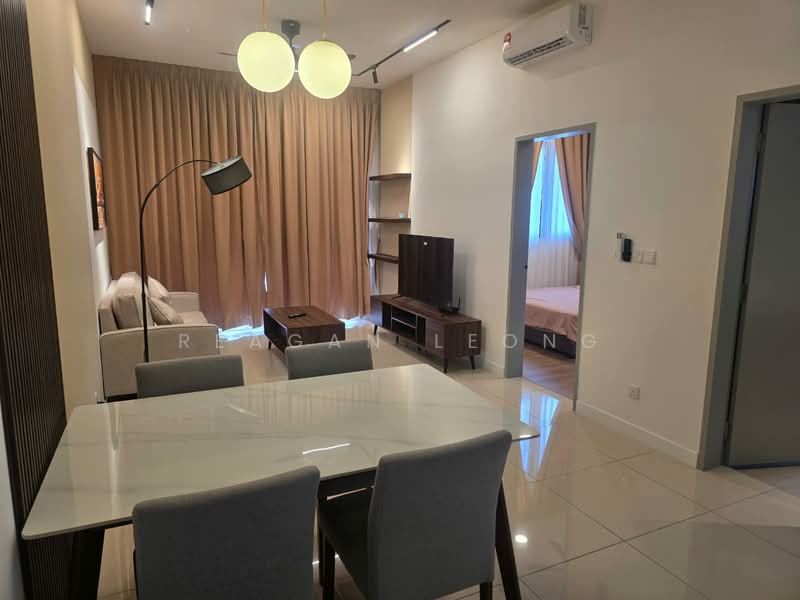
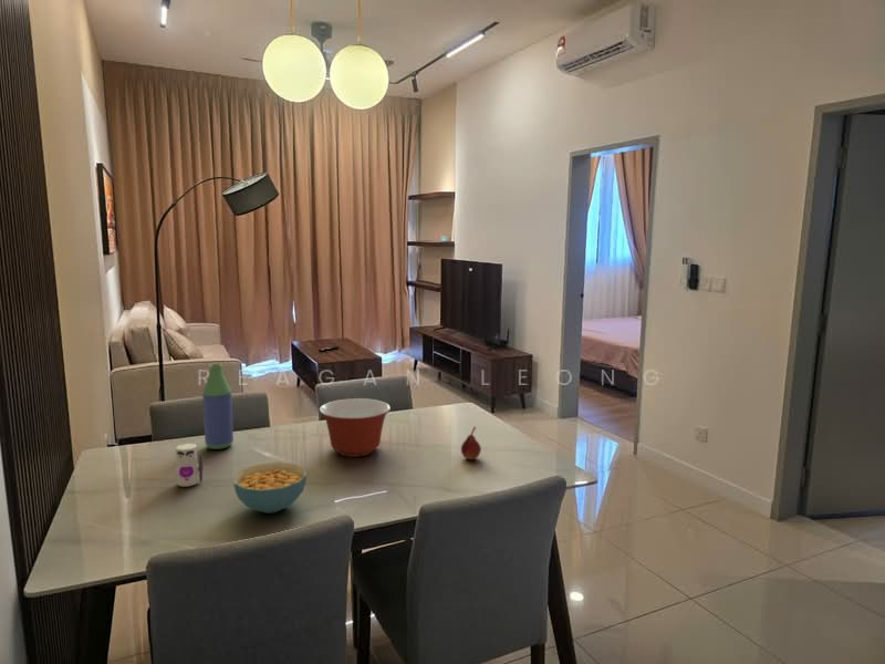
+ mixing bowl [319,397,392,458]
+ fruit [460,426,482,460]
+ toy [173,443,204,488]
+ bottle [201,363,235,450]
+ cereal bowl [232,461,308,515]
